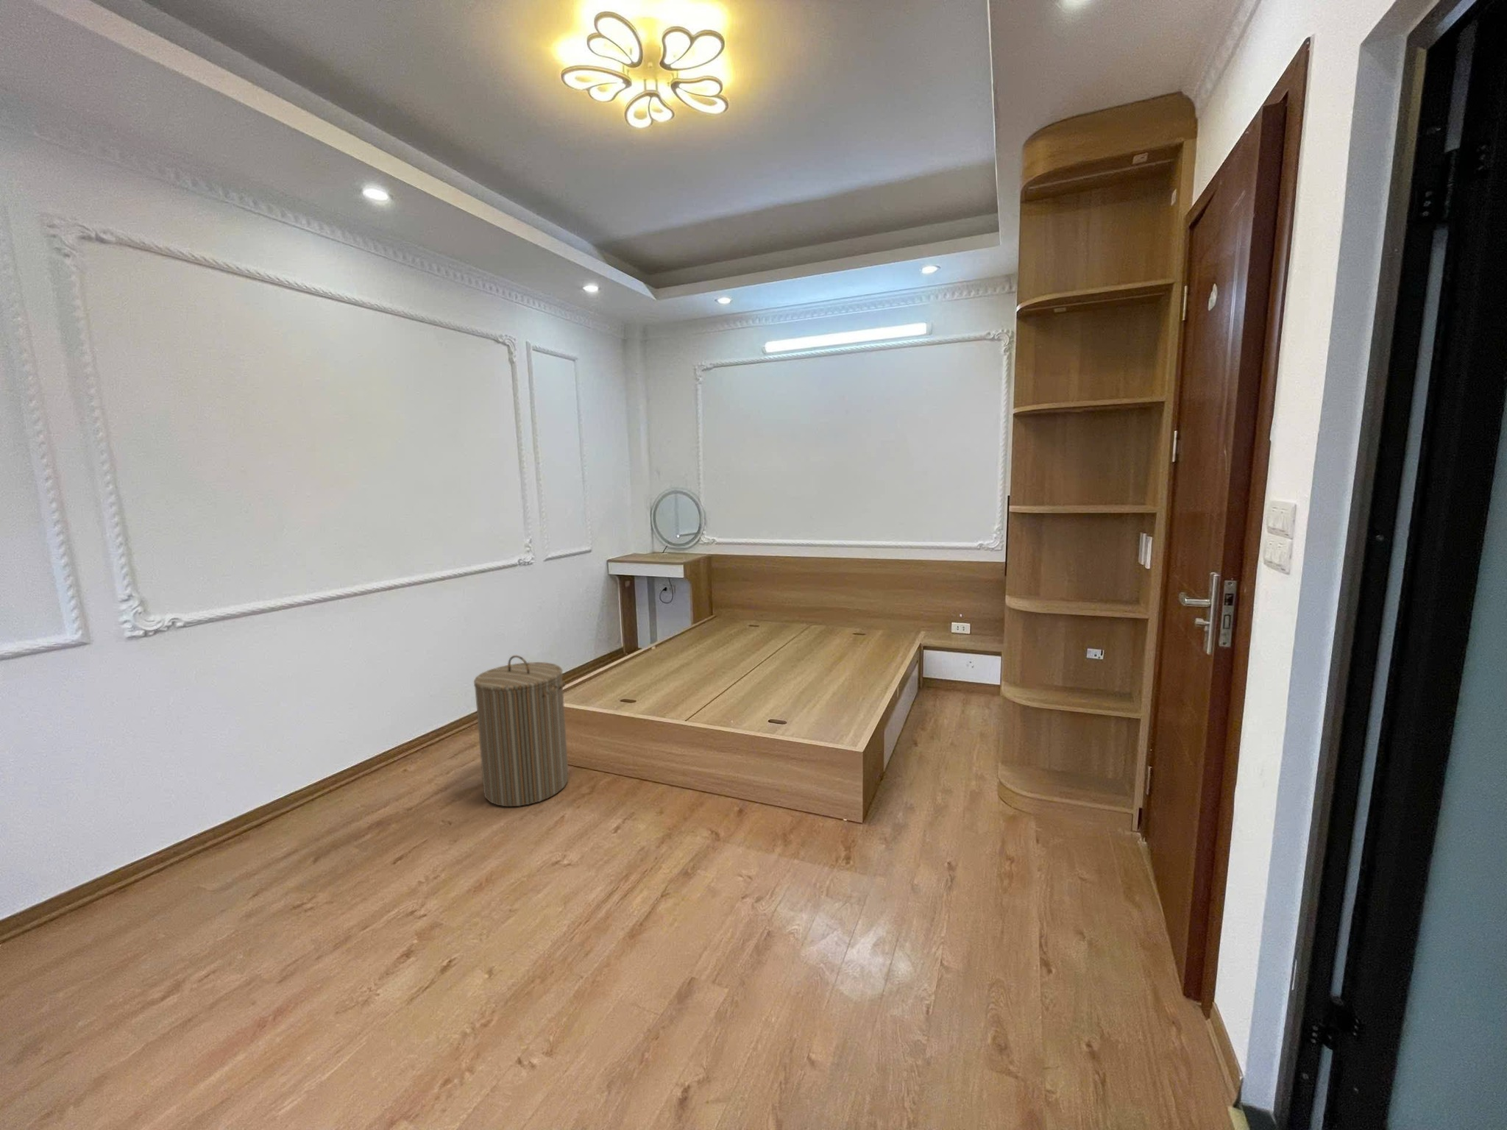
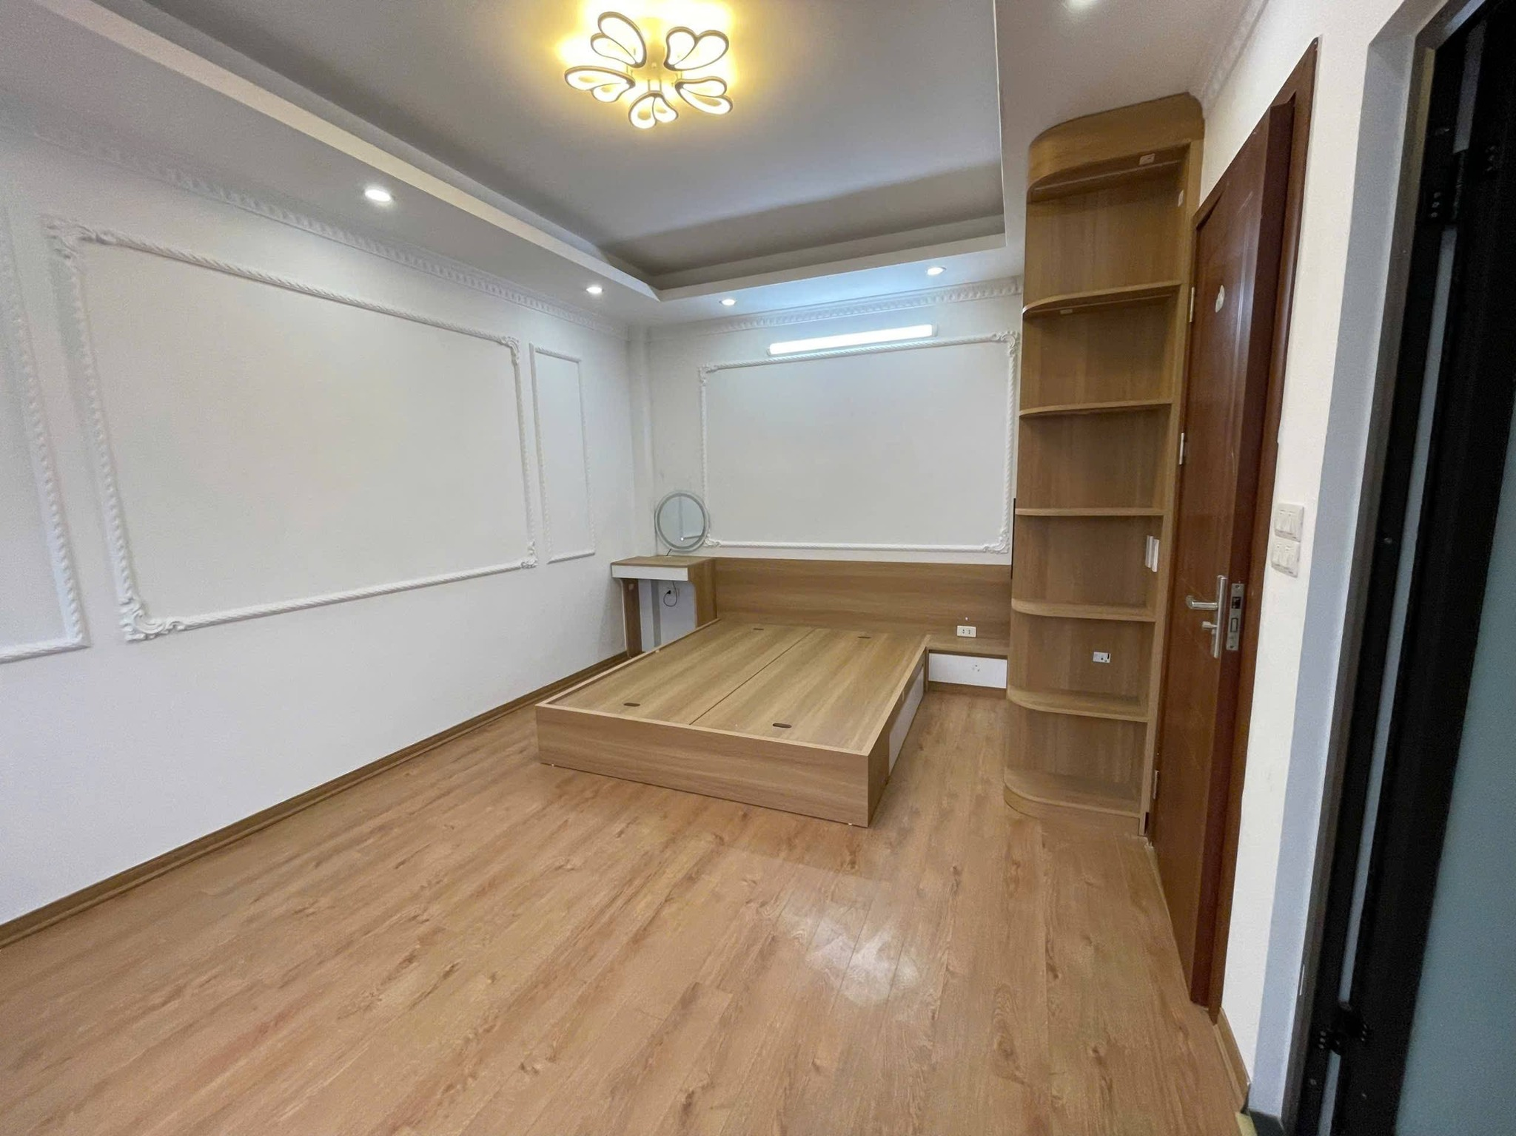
- laundry hamper [473,655,570,807]
